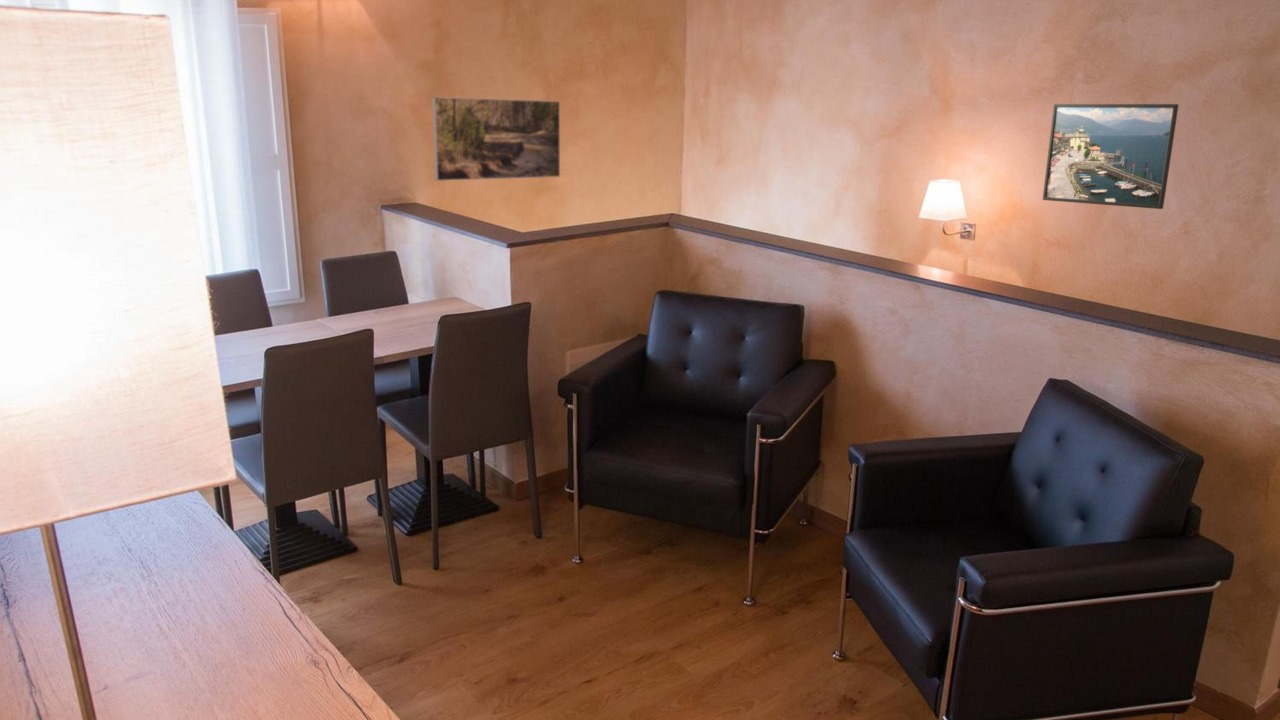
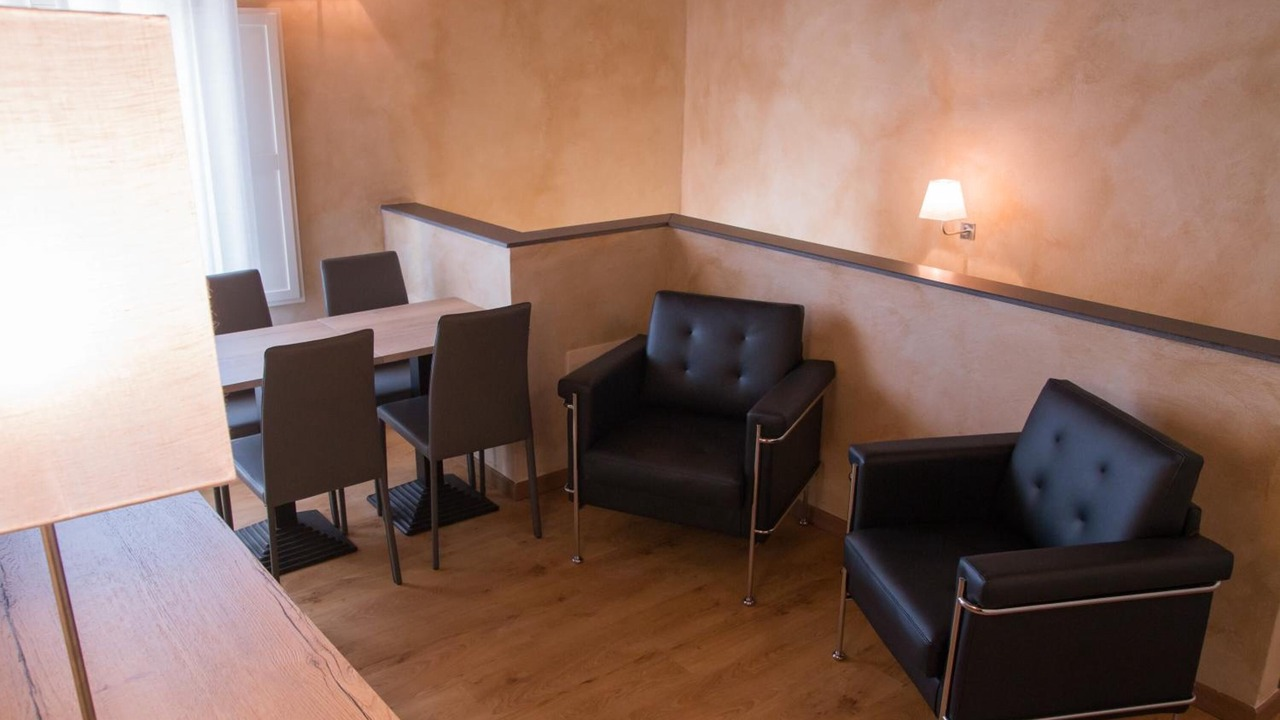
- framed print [431,96,561,182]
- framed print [1042,103,1179,210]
